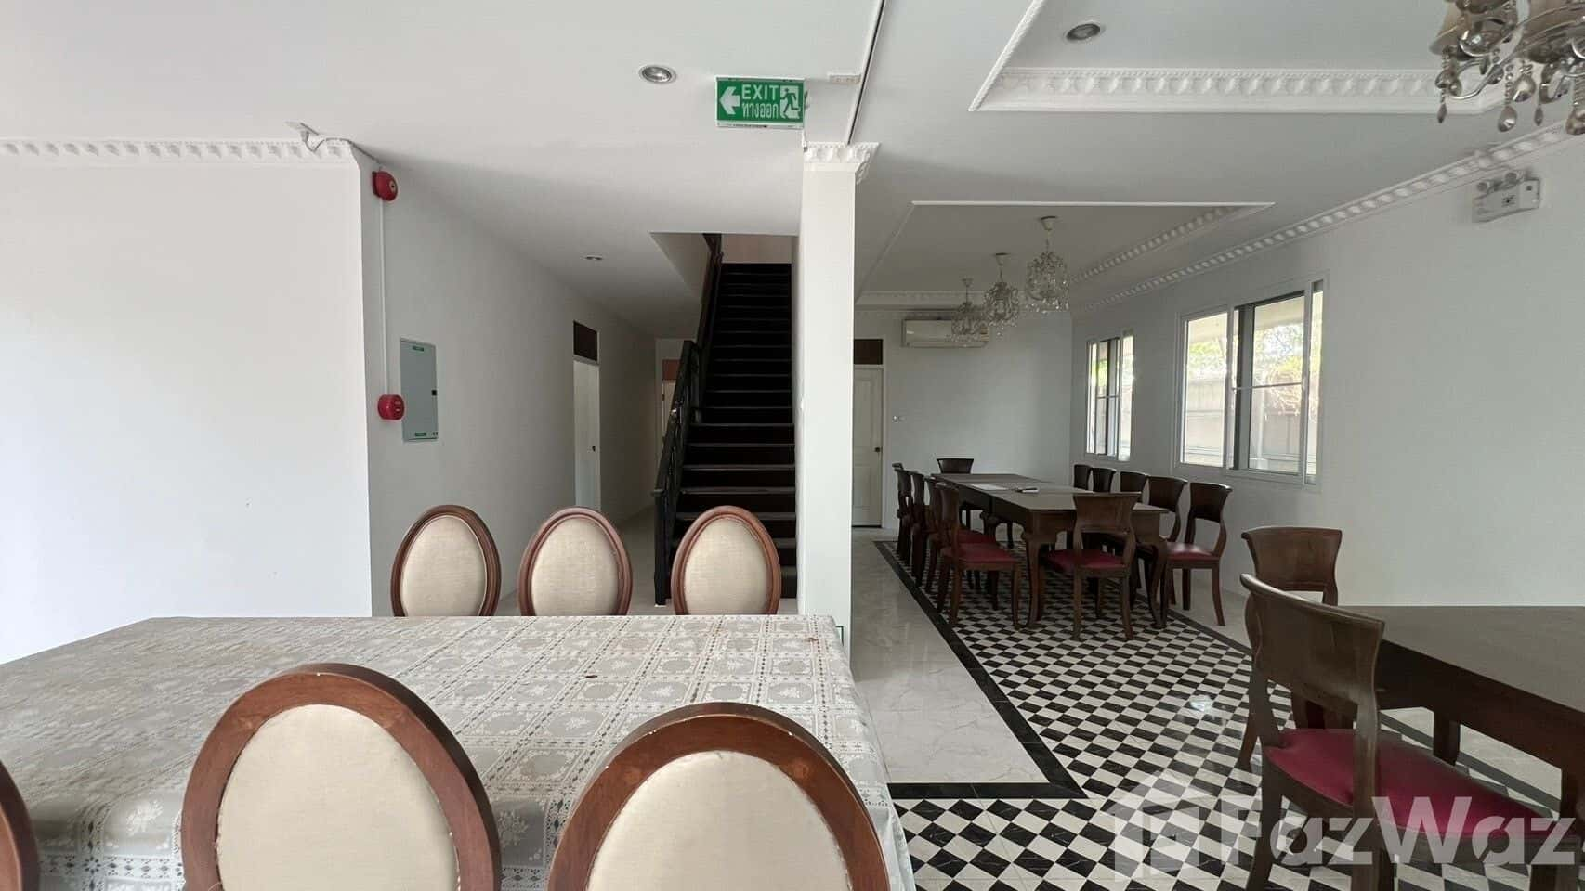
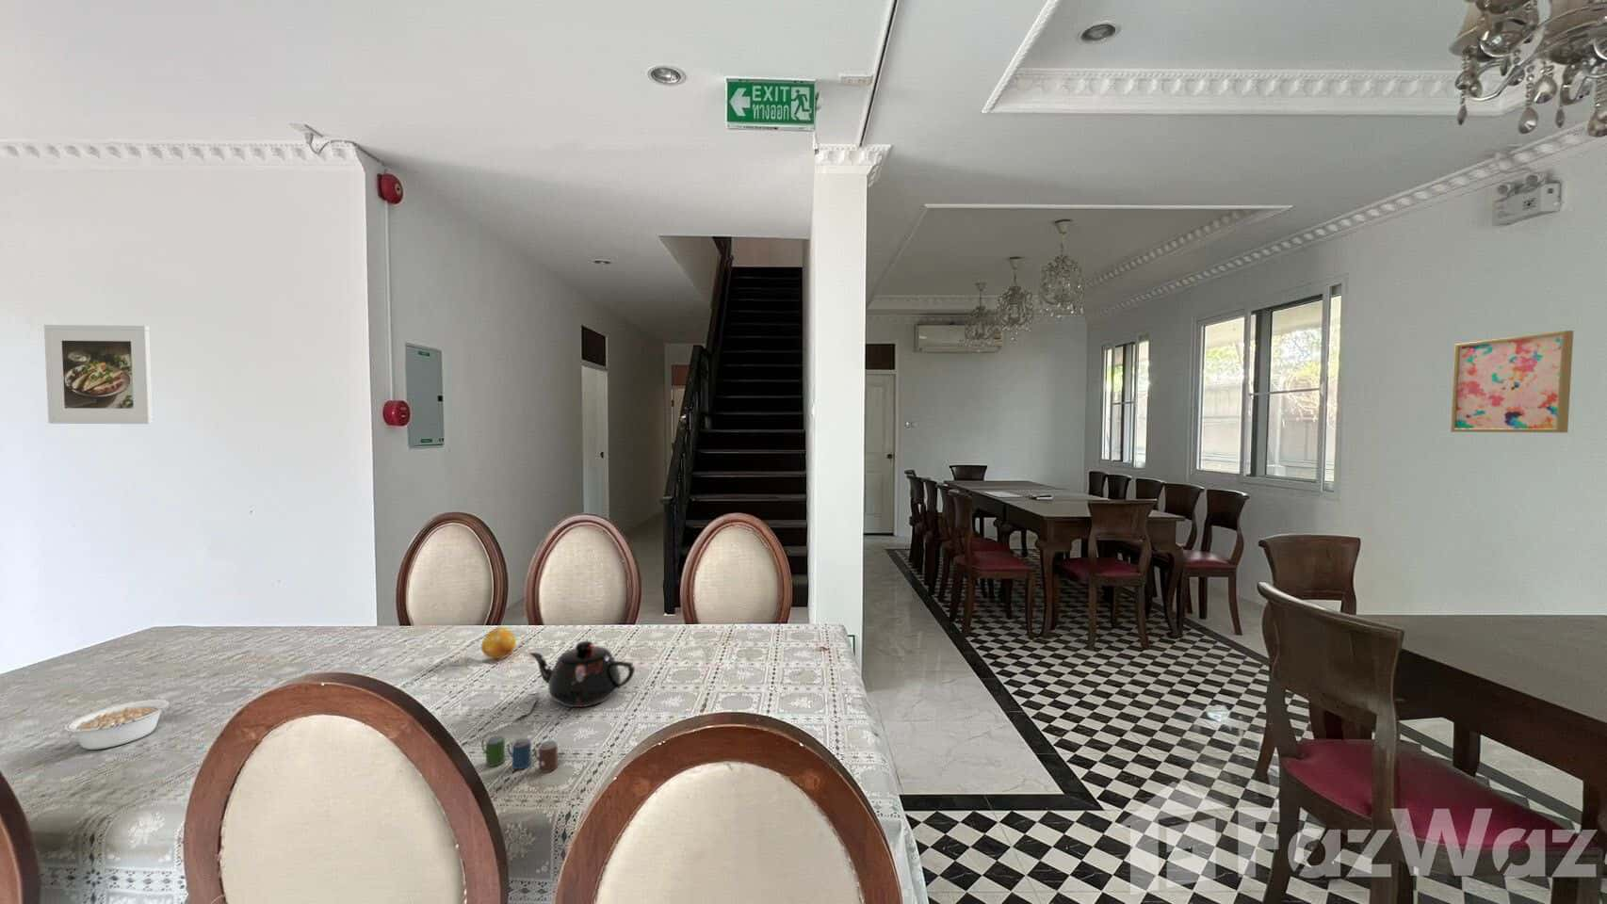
+ wall art [1449,330,1574,433]
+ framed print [43,323,153,425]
+ fruit [480,626,518,659]
+ legume [63,699,182,751]
+ teapot [529,640,636,709]
+ cup [480,734,558,774]
